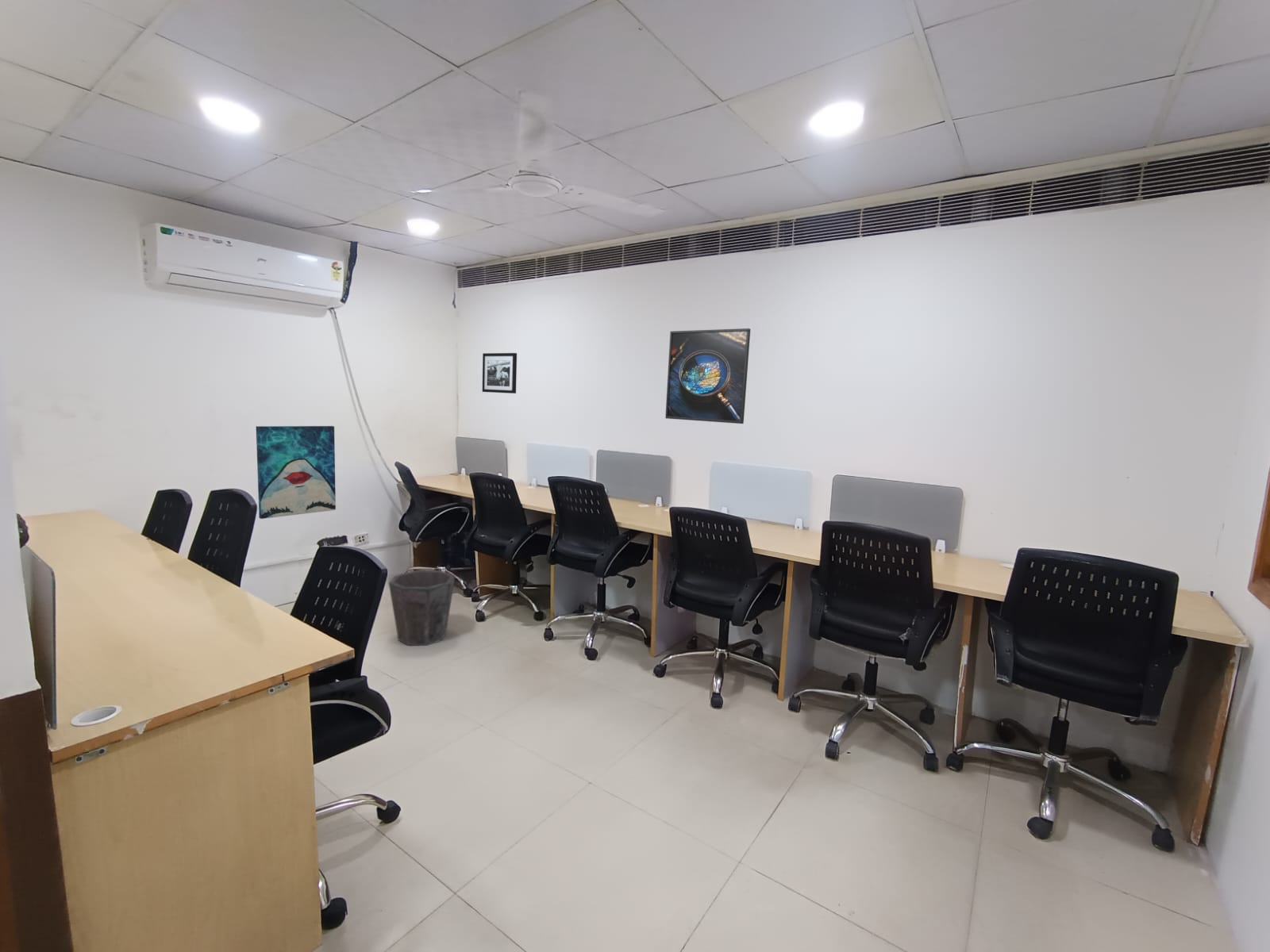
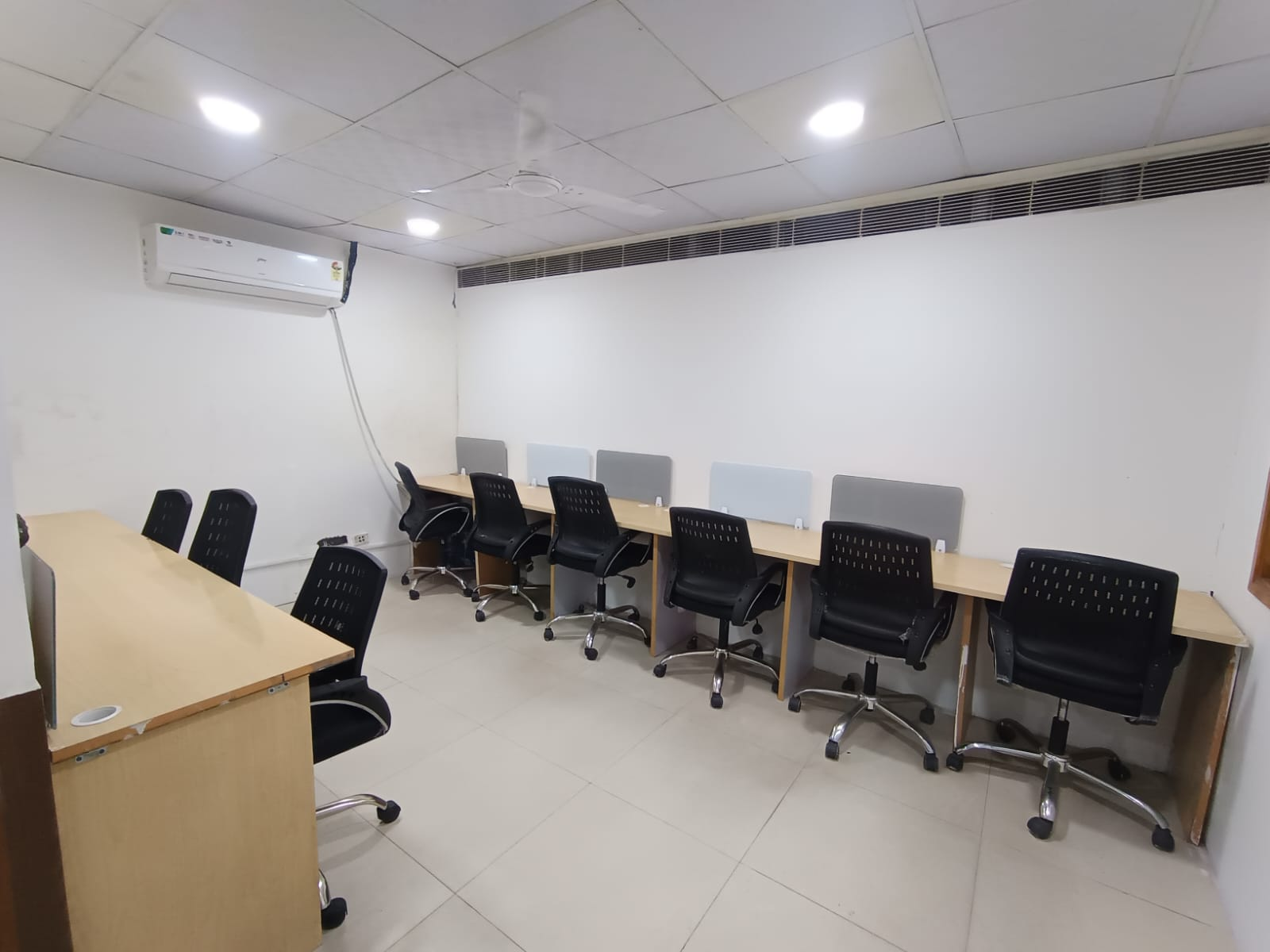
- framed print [664,328,751,424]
- wall art [256,425,337,520]
- waste bin [388,570,456,647]
- picture frame [482,352,518,394]
